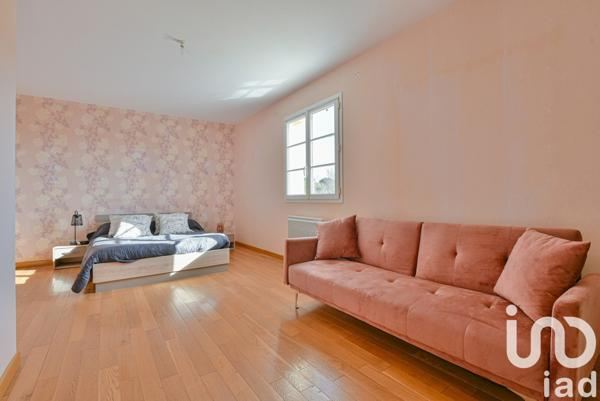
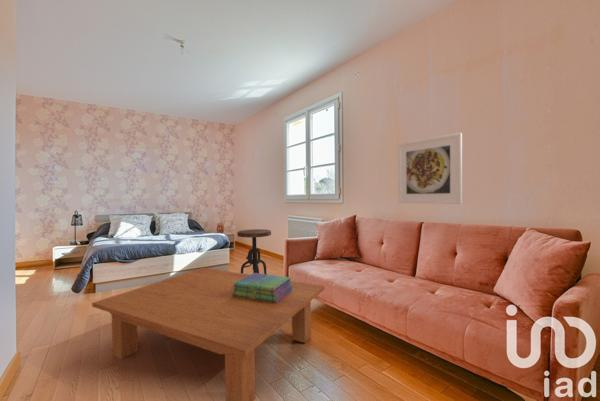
+ side table [236,228,272,275]
+ stack of books [232,273,293,303]
+ coffee table [91,267,326,401]
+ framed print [397,132,463,205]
